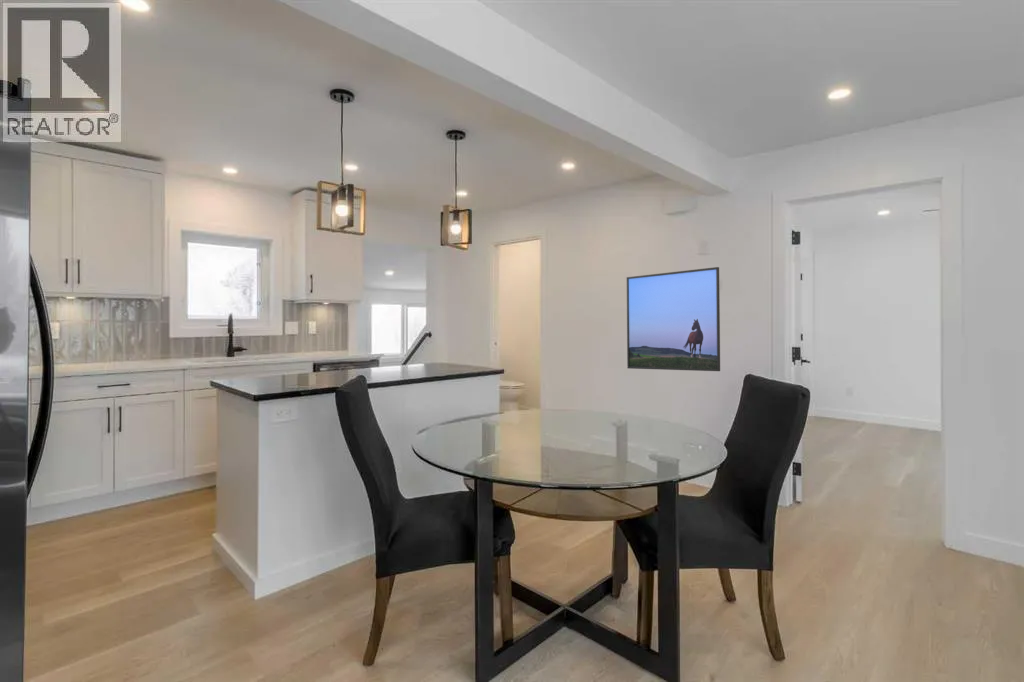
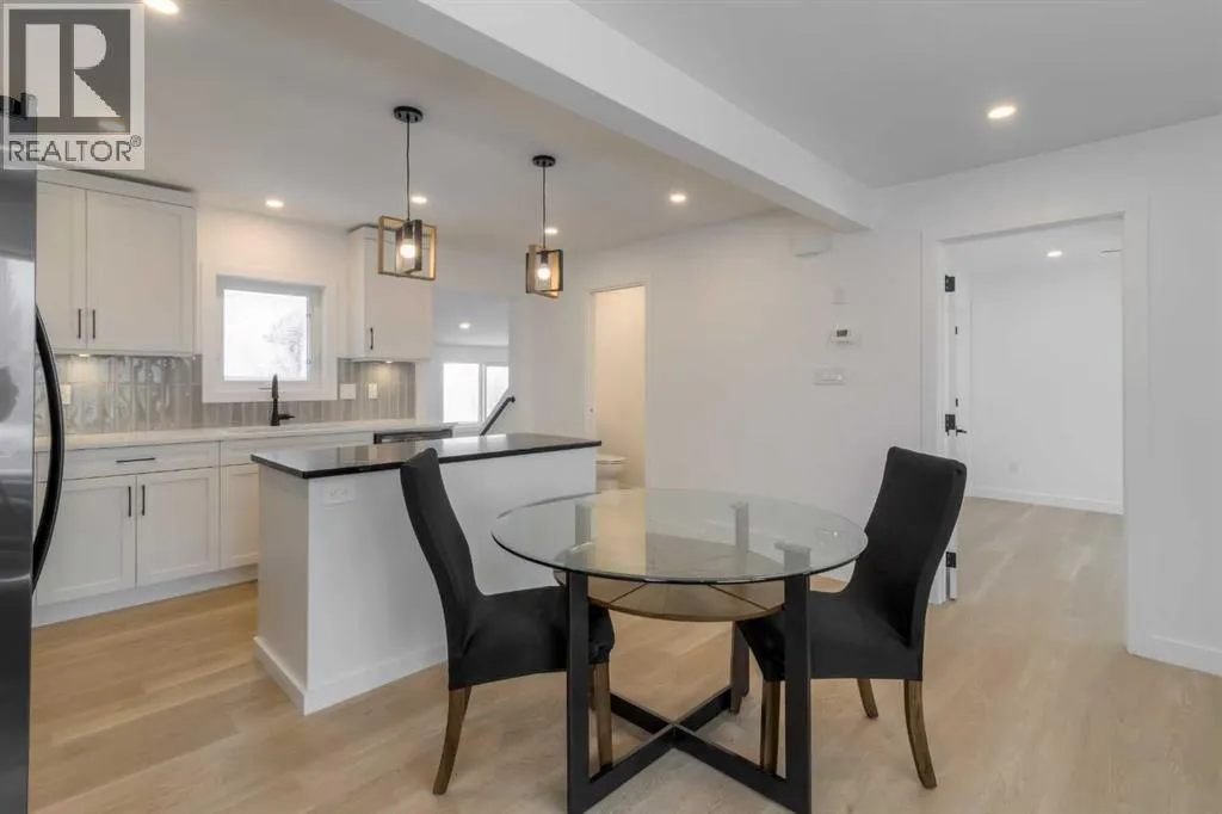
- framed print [626,266,721,372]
